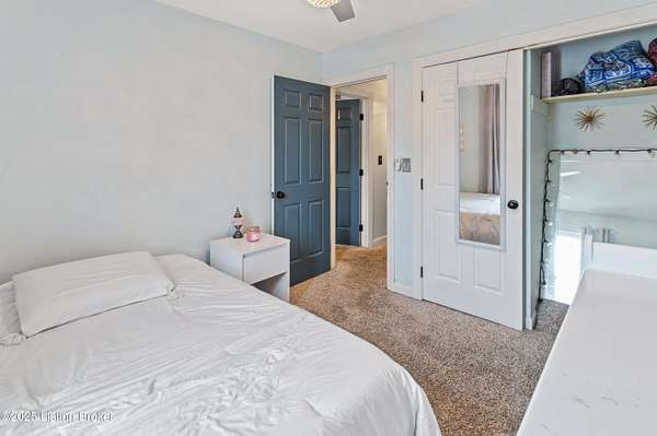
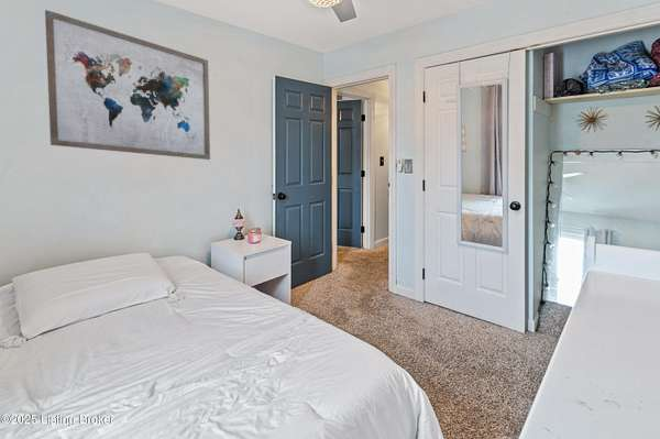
+ wall art [44,9,211,161]
